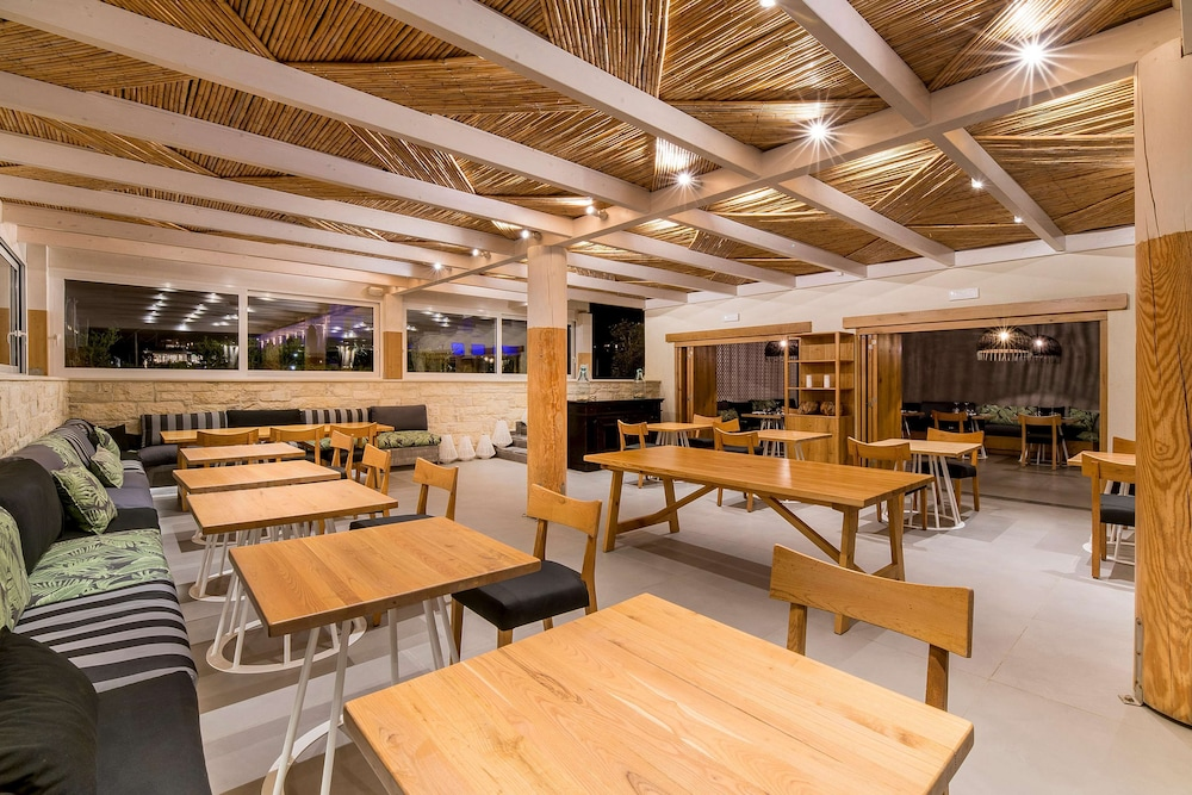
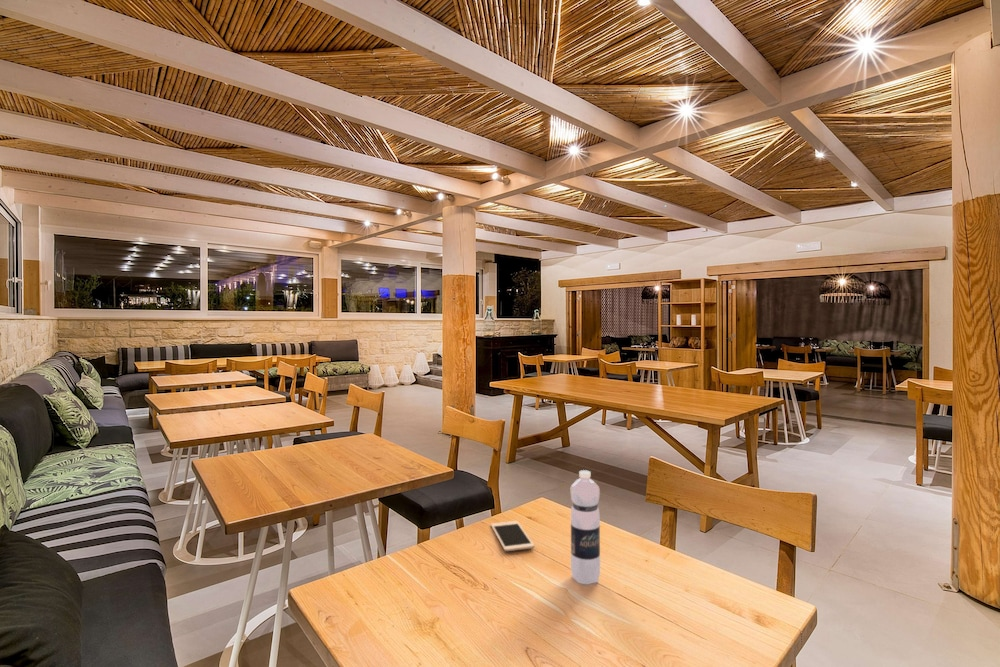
+ water bottle [570,469,601,585]
+ cell phone [490,520,535,552]
